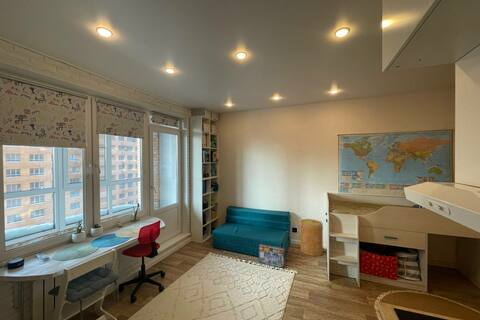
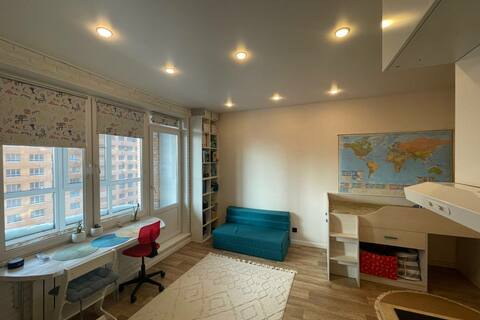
- box [258,243,285,269]
- basket [299,218,324,257]
